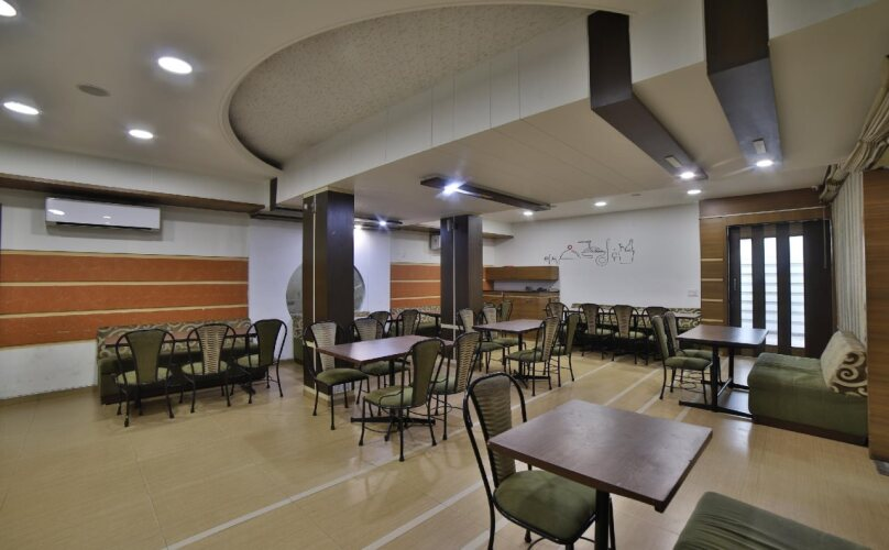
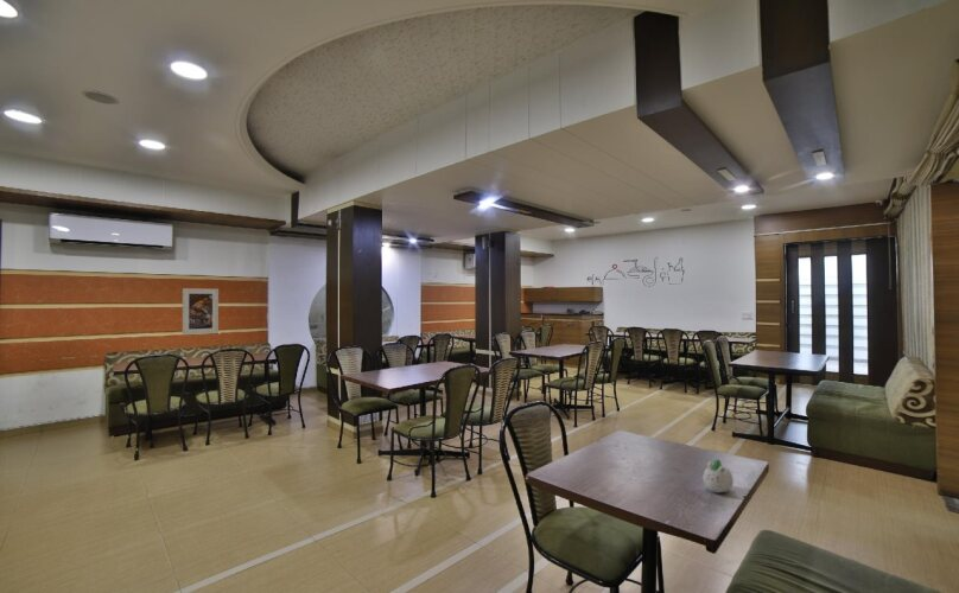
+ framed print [182,287,220,336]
+ succulent planter [701,458,735,493]
